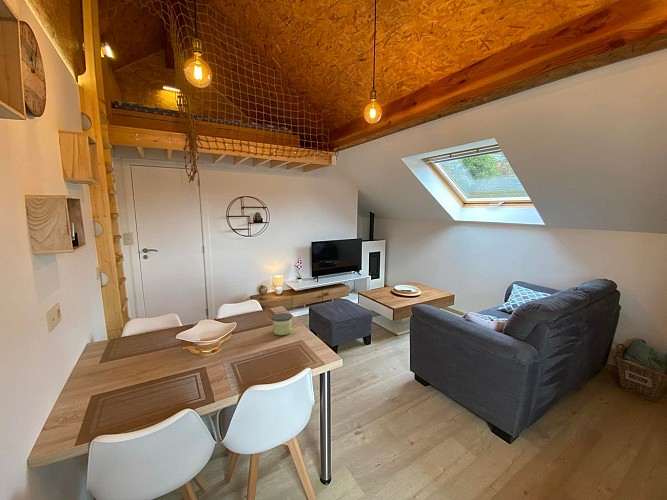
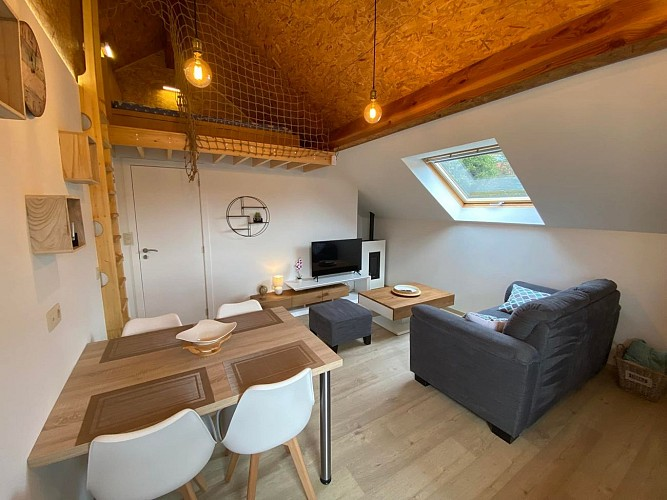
- candle [271,312,293,336]
